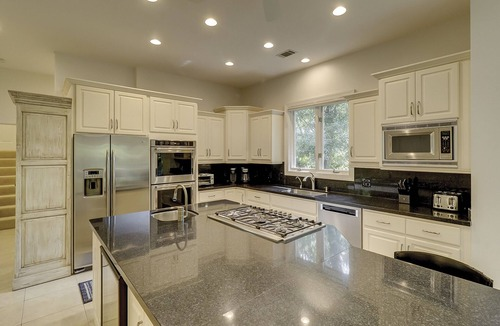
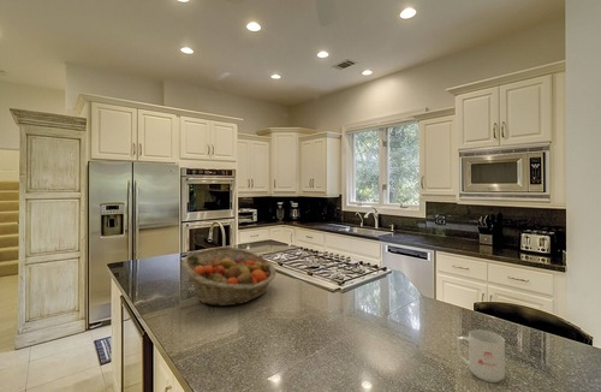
+ fruit basket [180,245,278,307]
+ mug [456,328,506,384]
